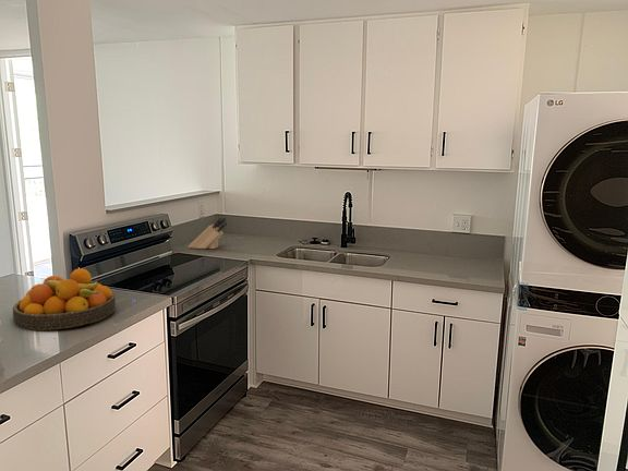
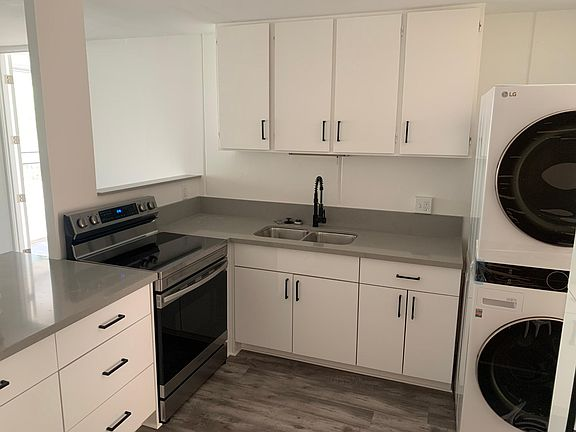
- knife block [188,216,228,250]
- fruit bowl [12,267,117,331]
